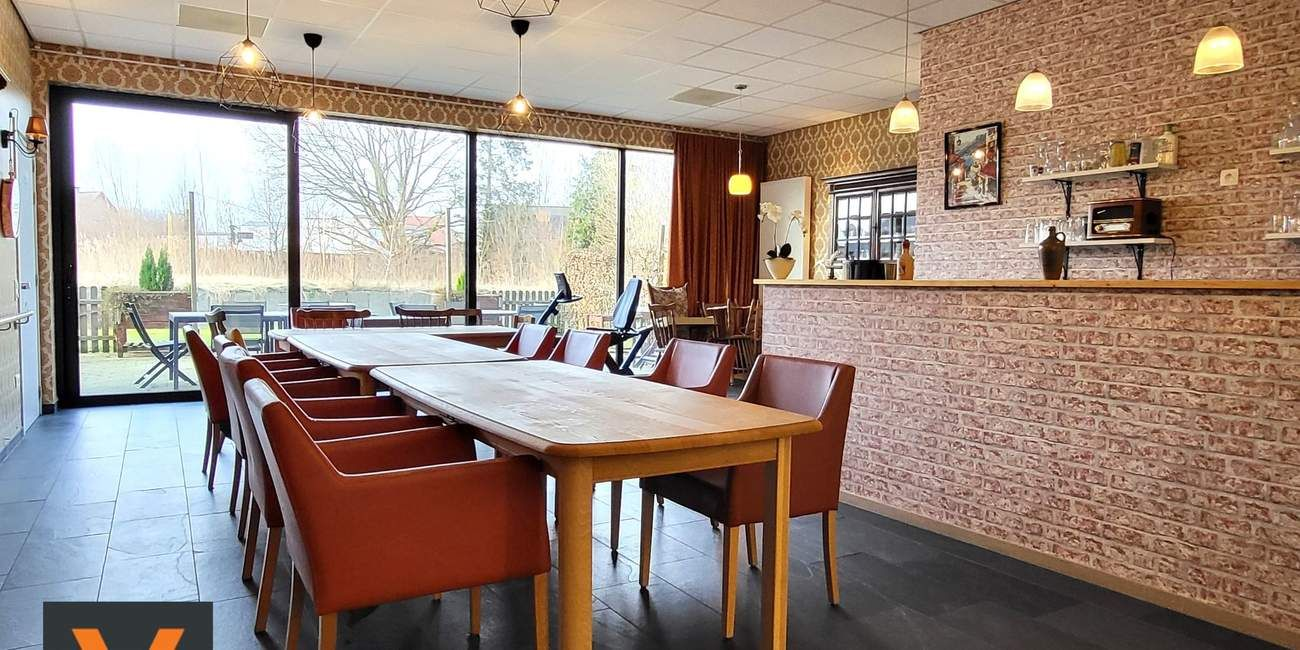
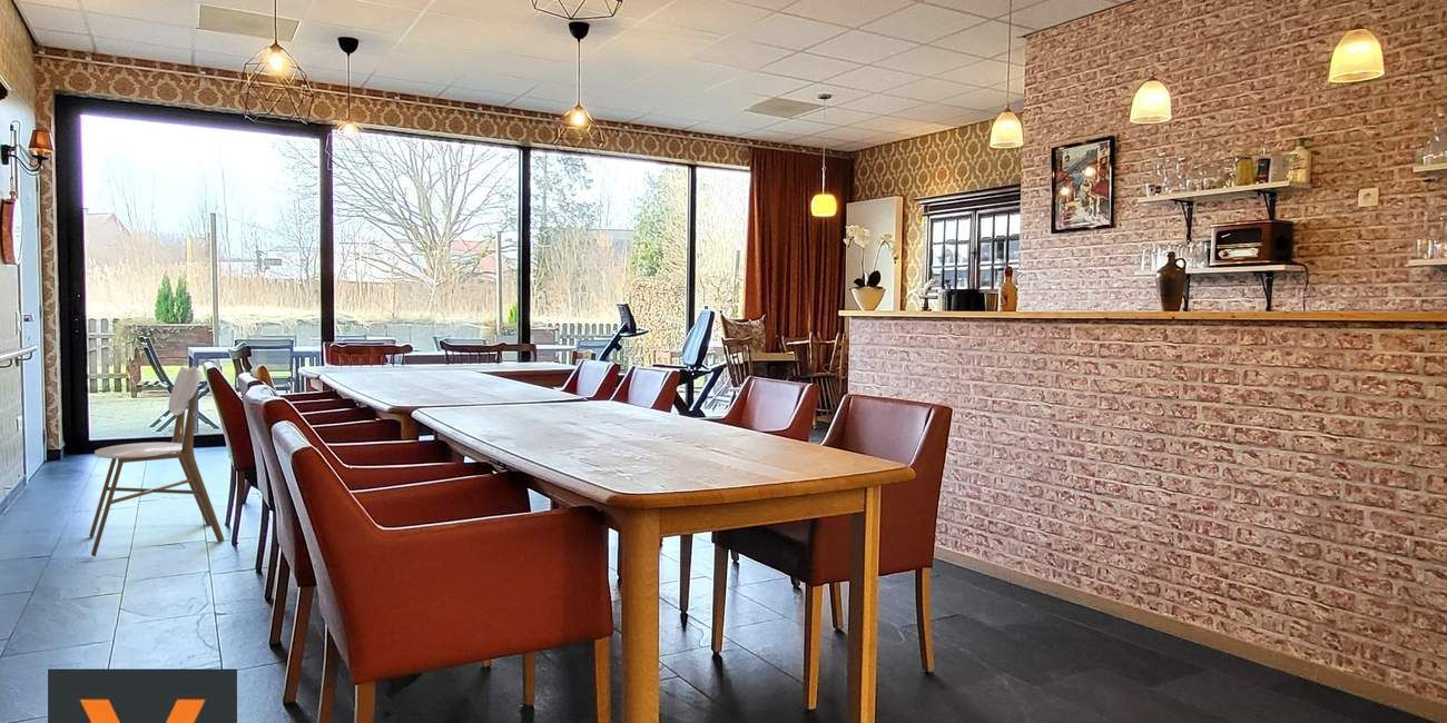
+ dining chair [88,365,225,557]
